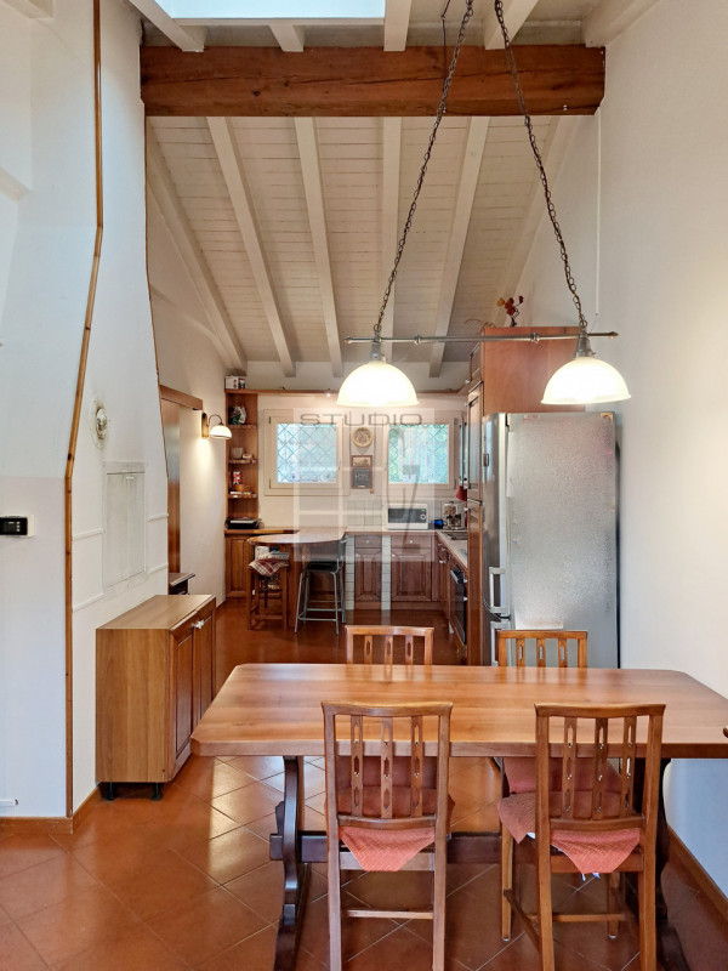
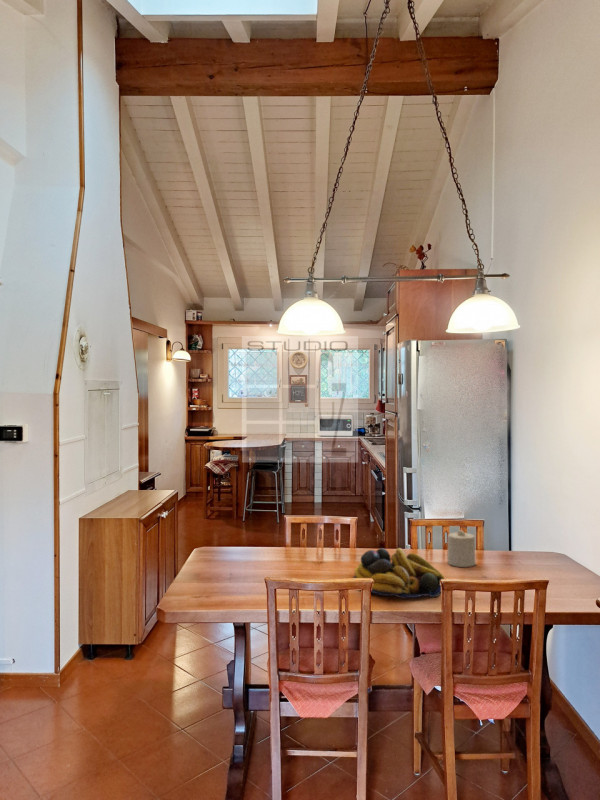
+ candle [447,529,477,568]
+ fruit bowl [352,547,445,599]
